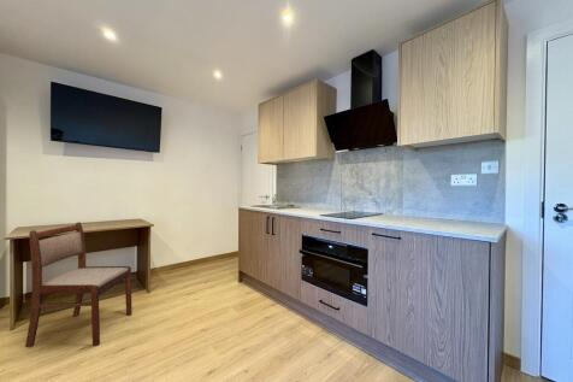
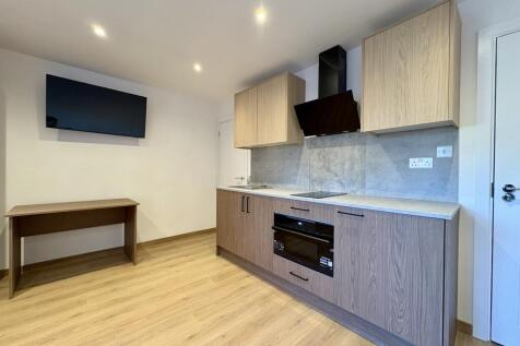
- dining chair [24,221,134,348]
